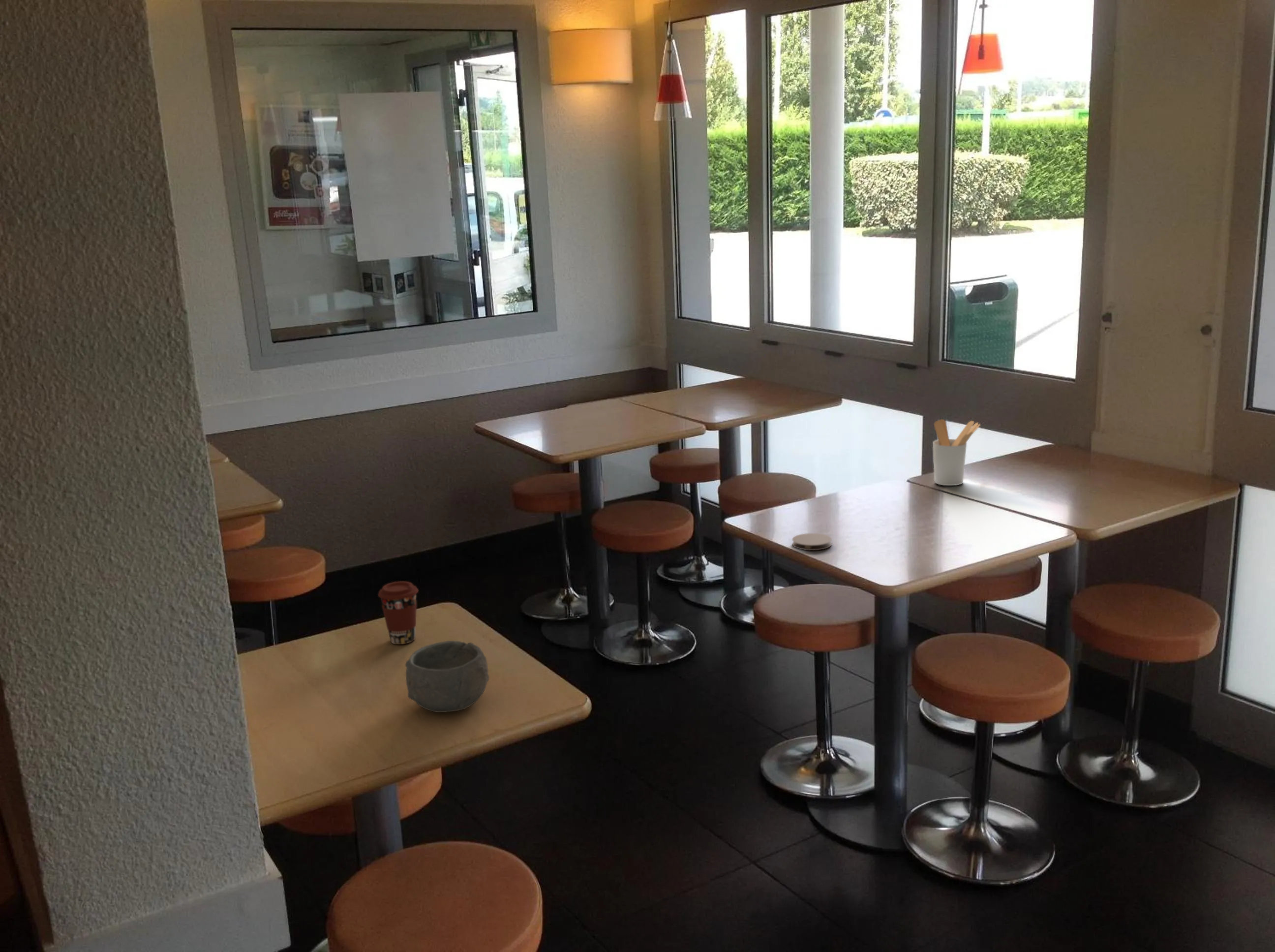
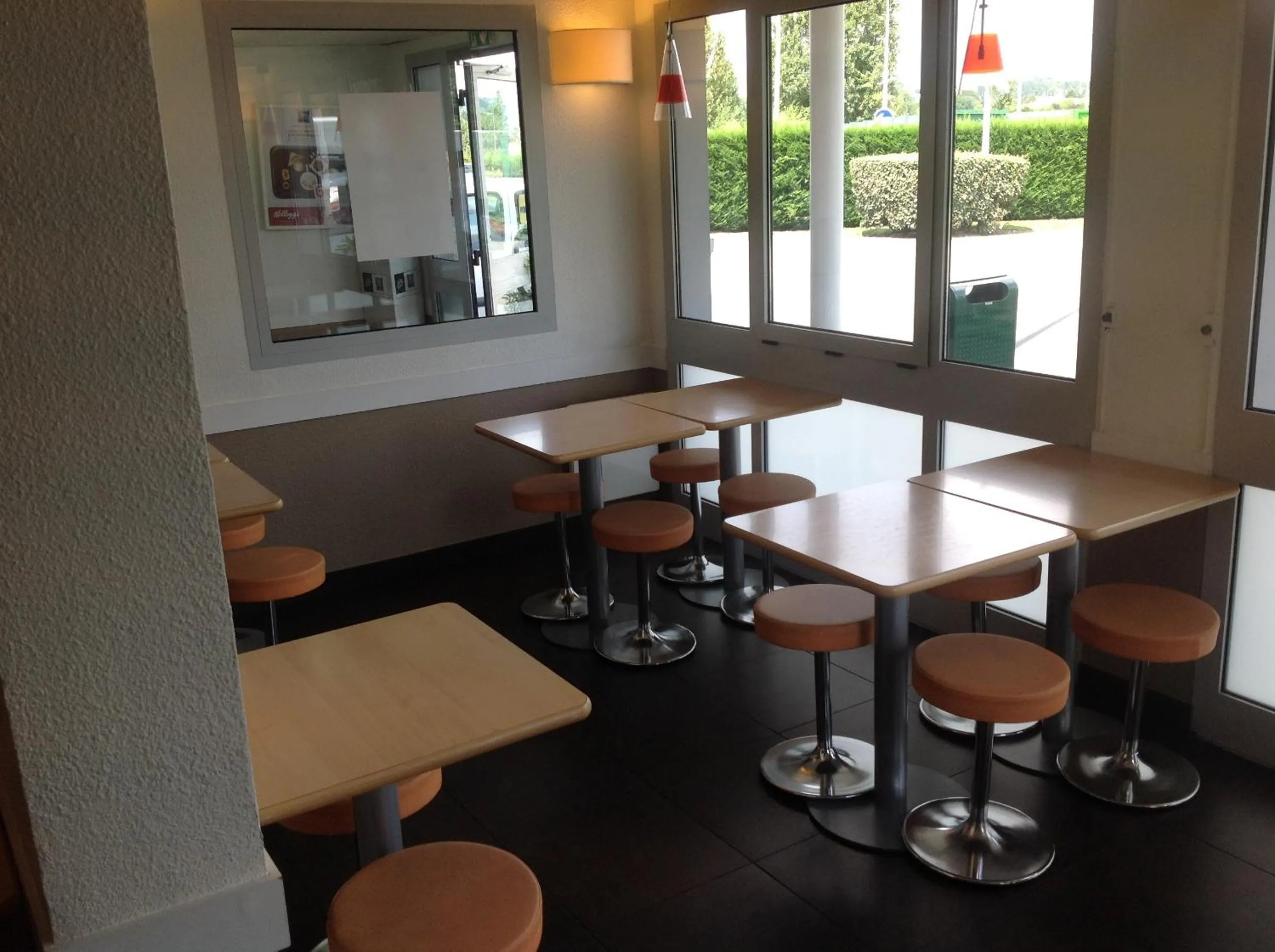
- bowl [405,640,489,713]
- utensil holder [932,419,981,486]
- coffee cup [377,581,419,645]
- coaster [792,533,832,551]
